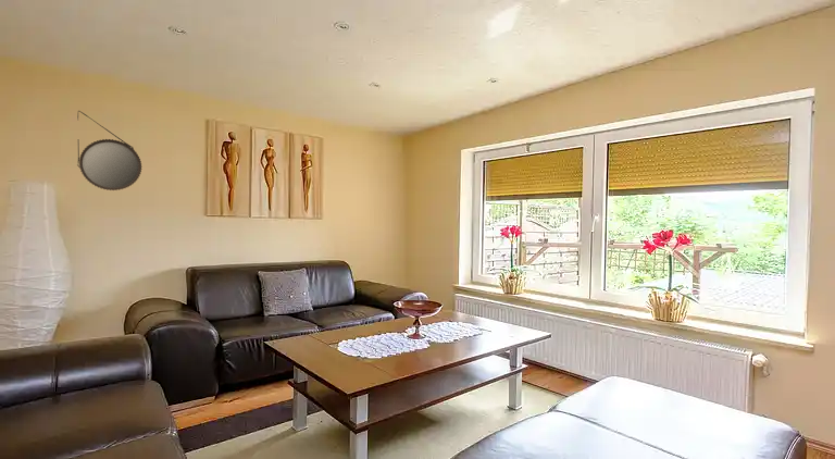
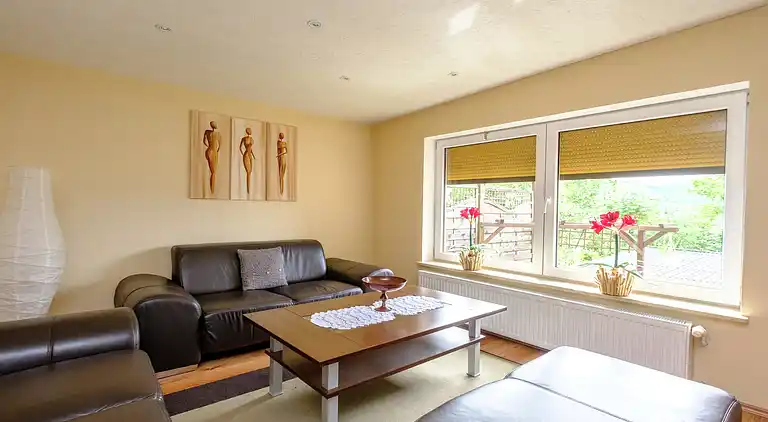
- home mirror [76,110,144,191]
